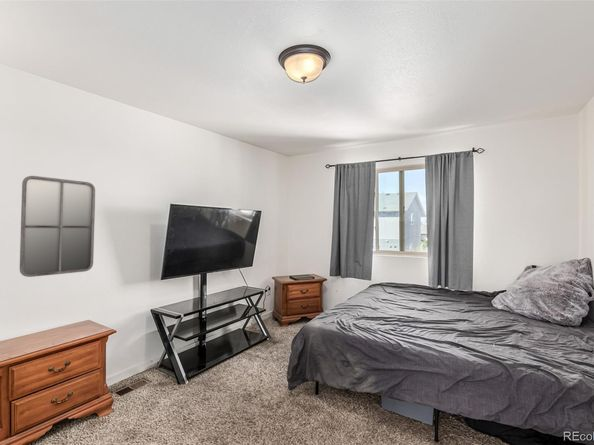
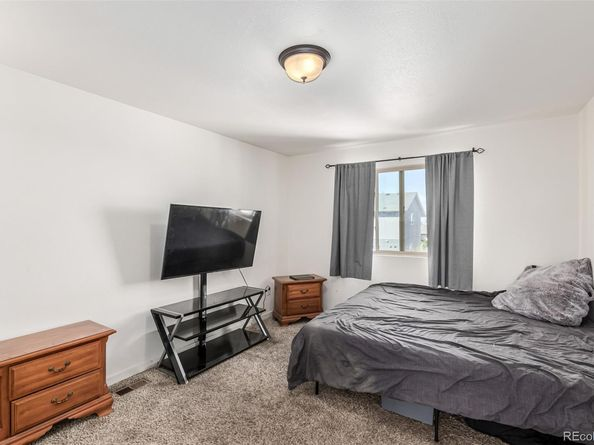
- home mirror [19,175,96,278]
